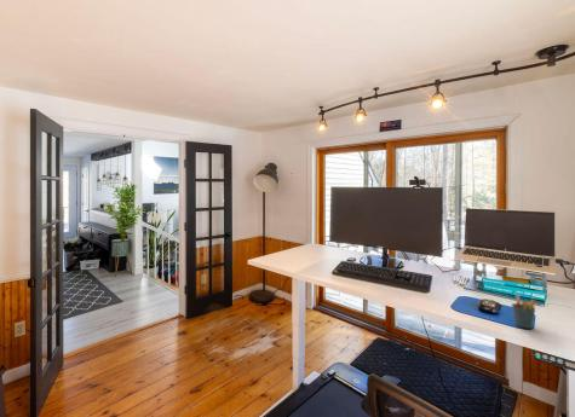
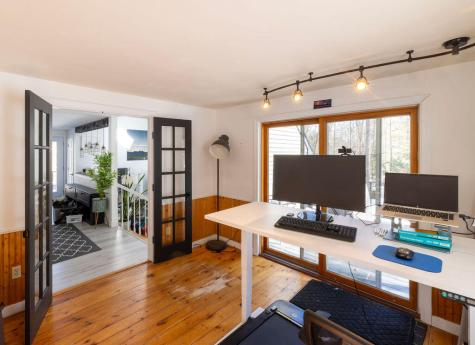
- pen holder [511,293,537,330]
